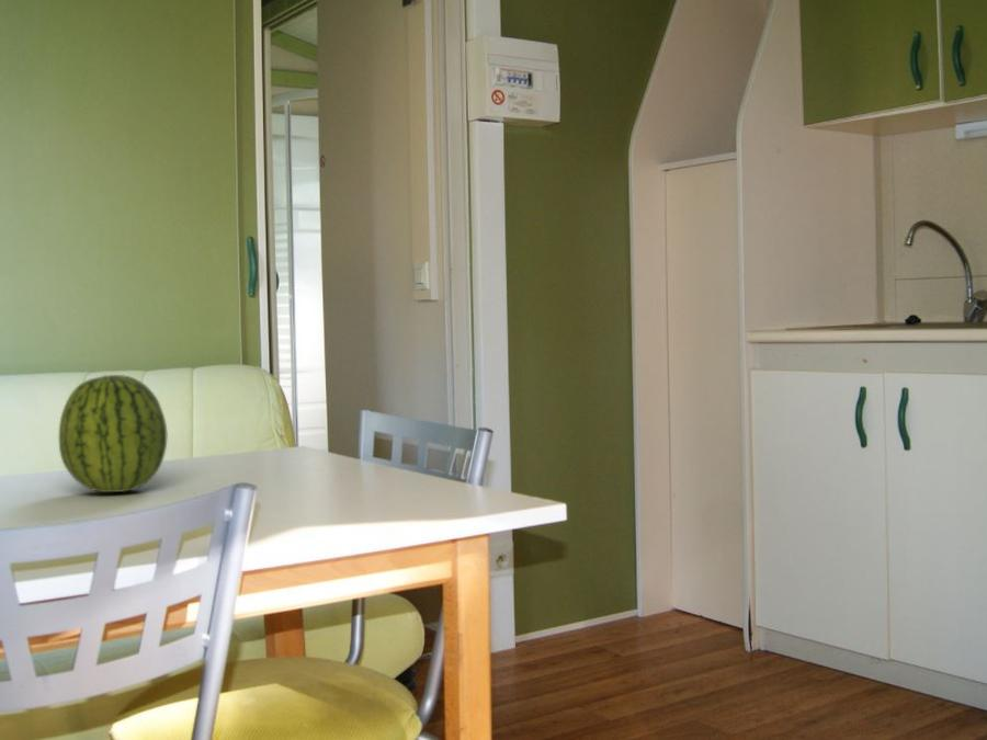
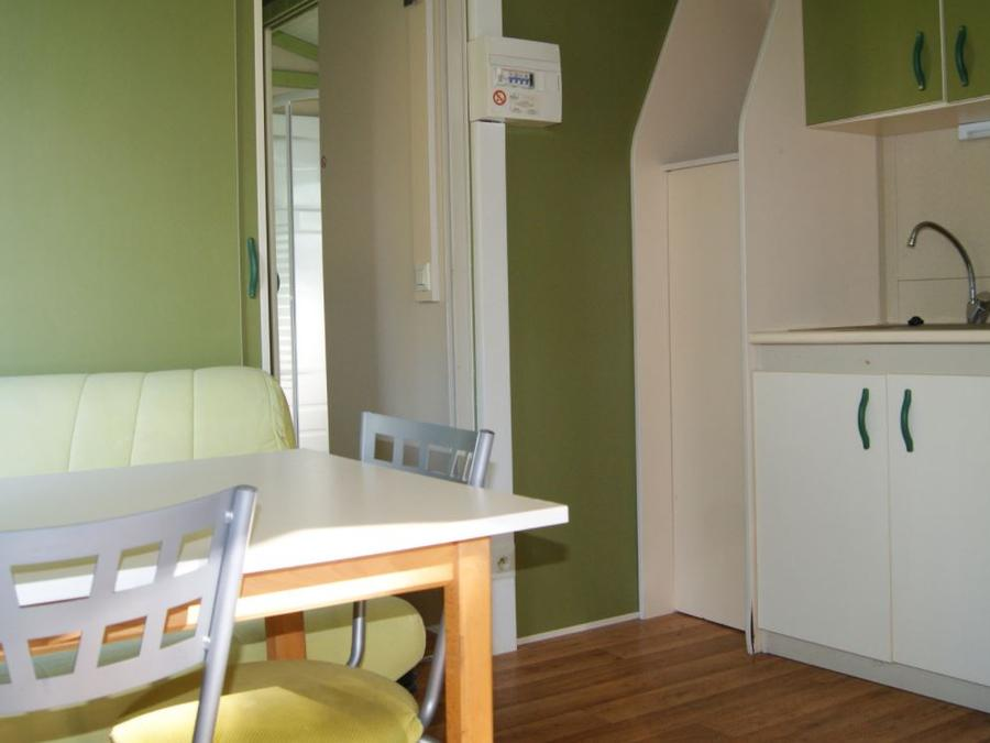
- fruit [58,374,168,493]
